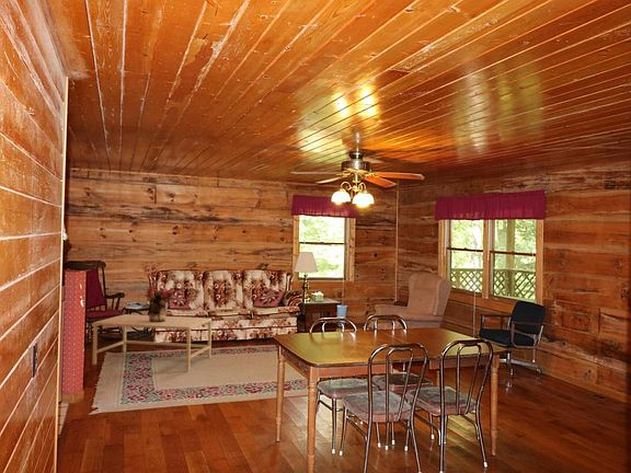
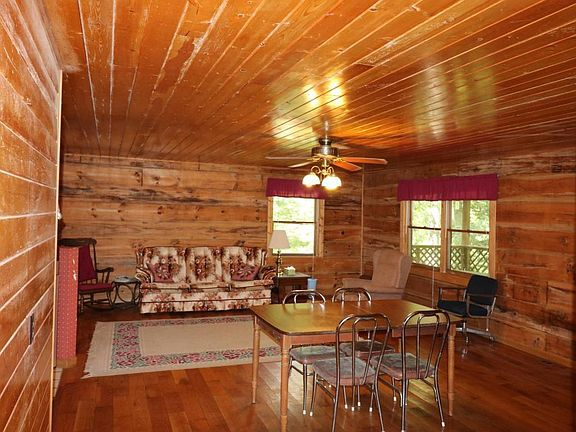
- bouquet [144,286,173,322]
- coffee table [91,313,213,372]
